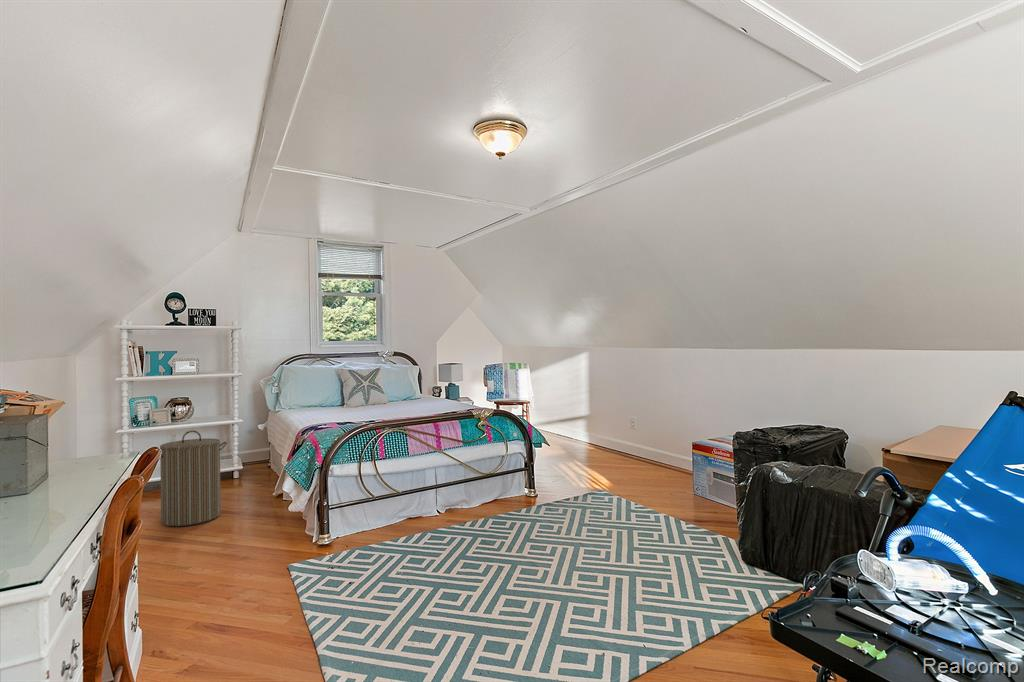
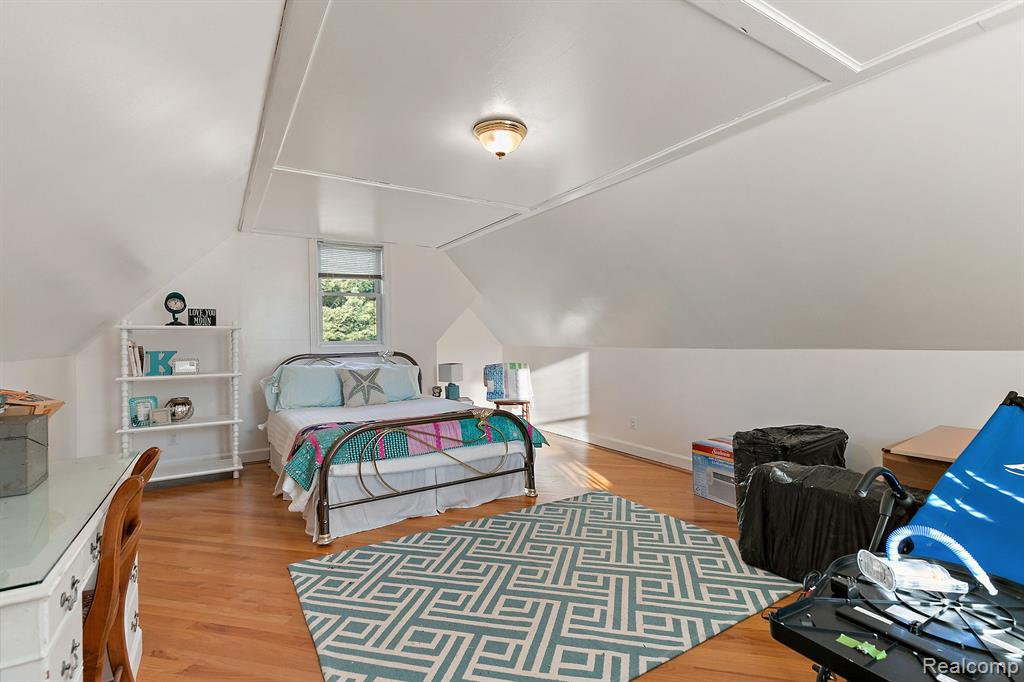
- laundry hamper [159,430,228,527]
